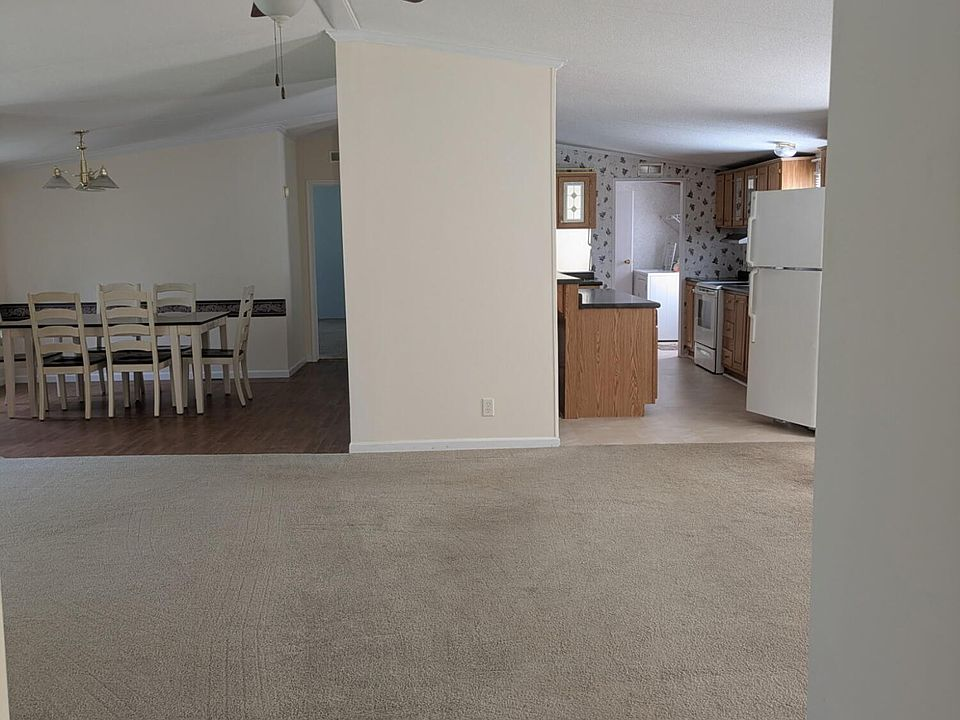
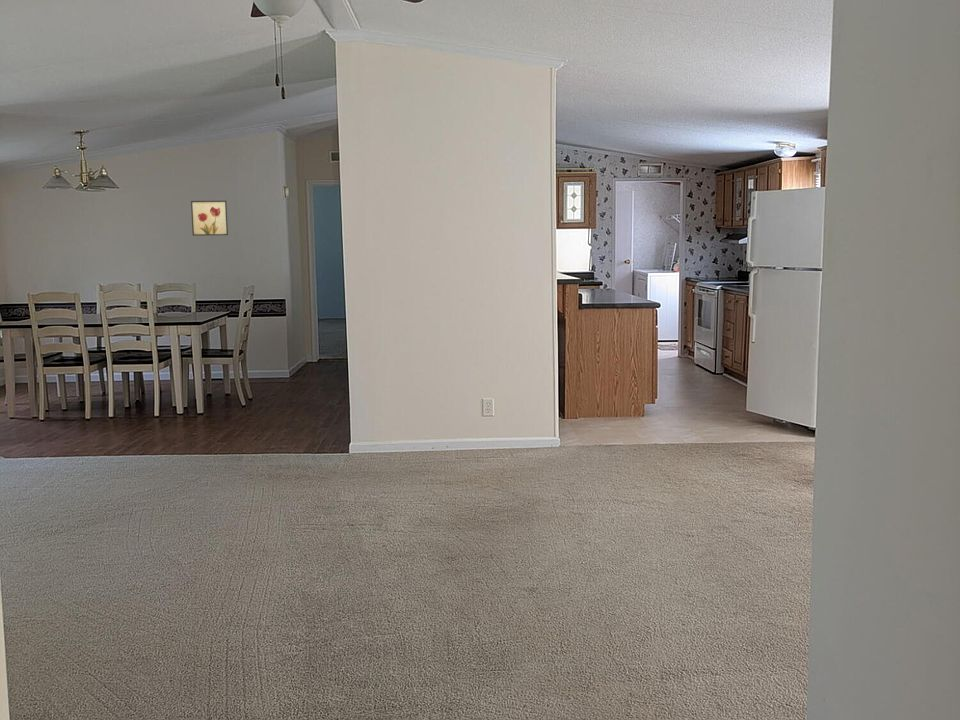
+ wall art [190,200,229,237]
